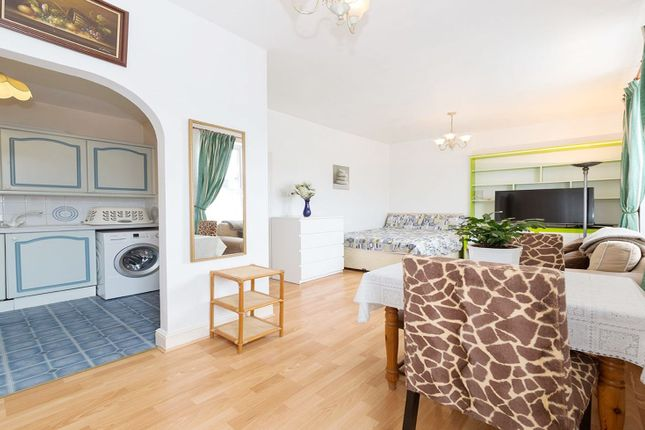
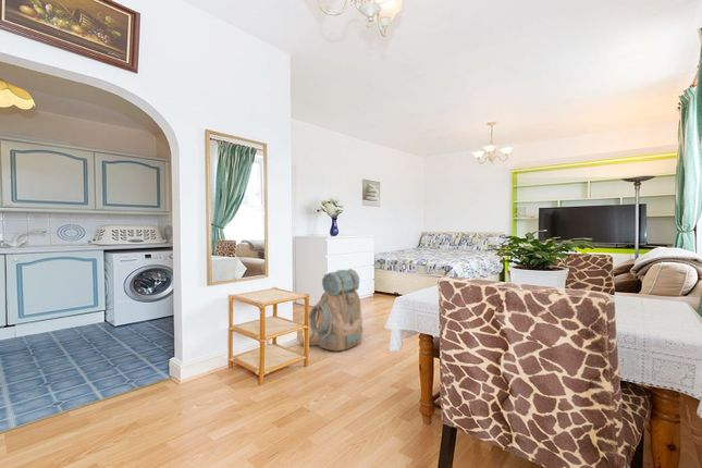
+ backpack [299,268,364,352]
